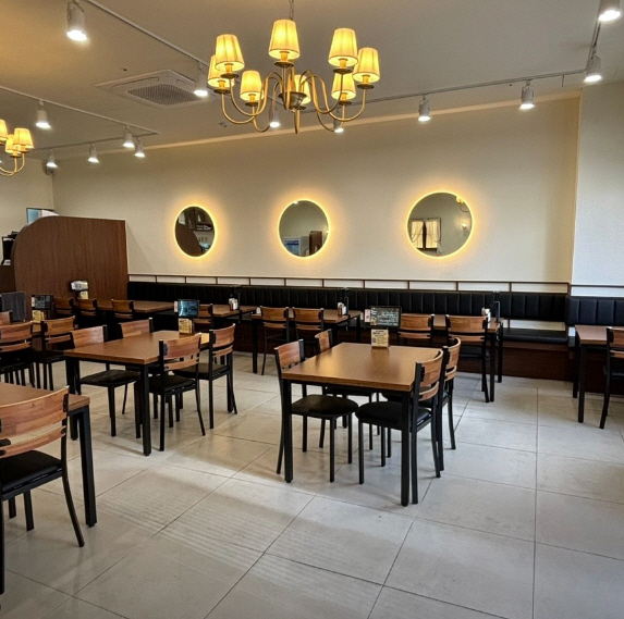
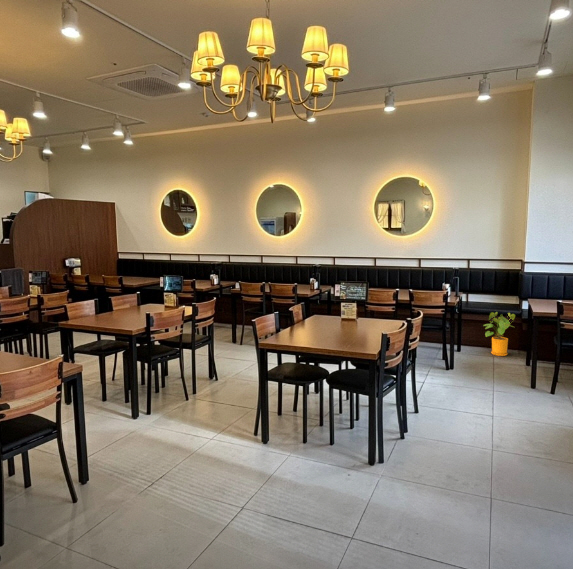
+ house plant [483,311,516,357]
